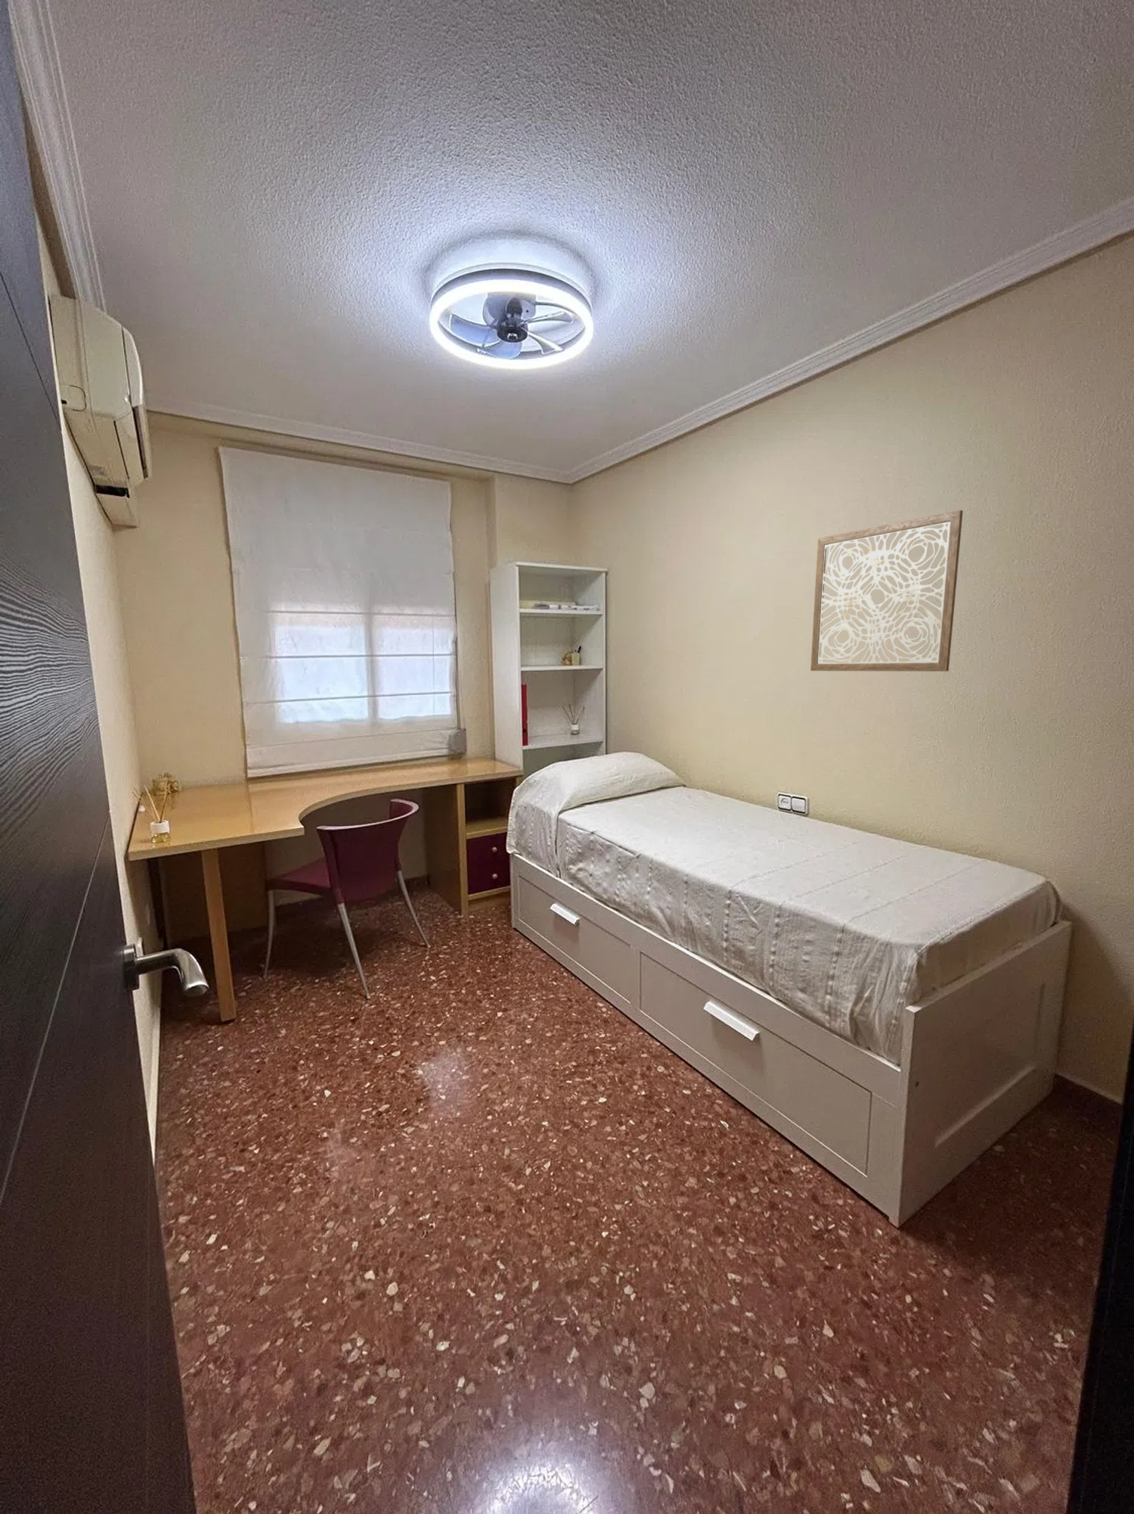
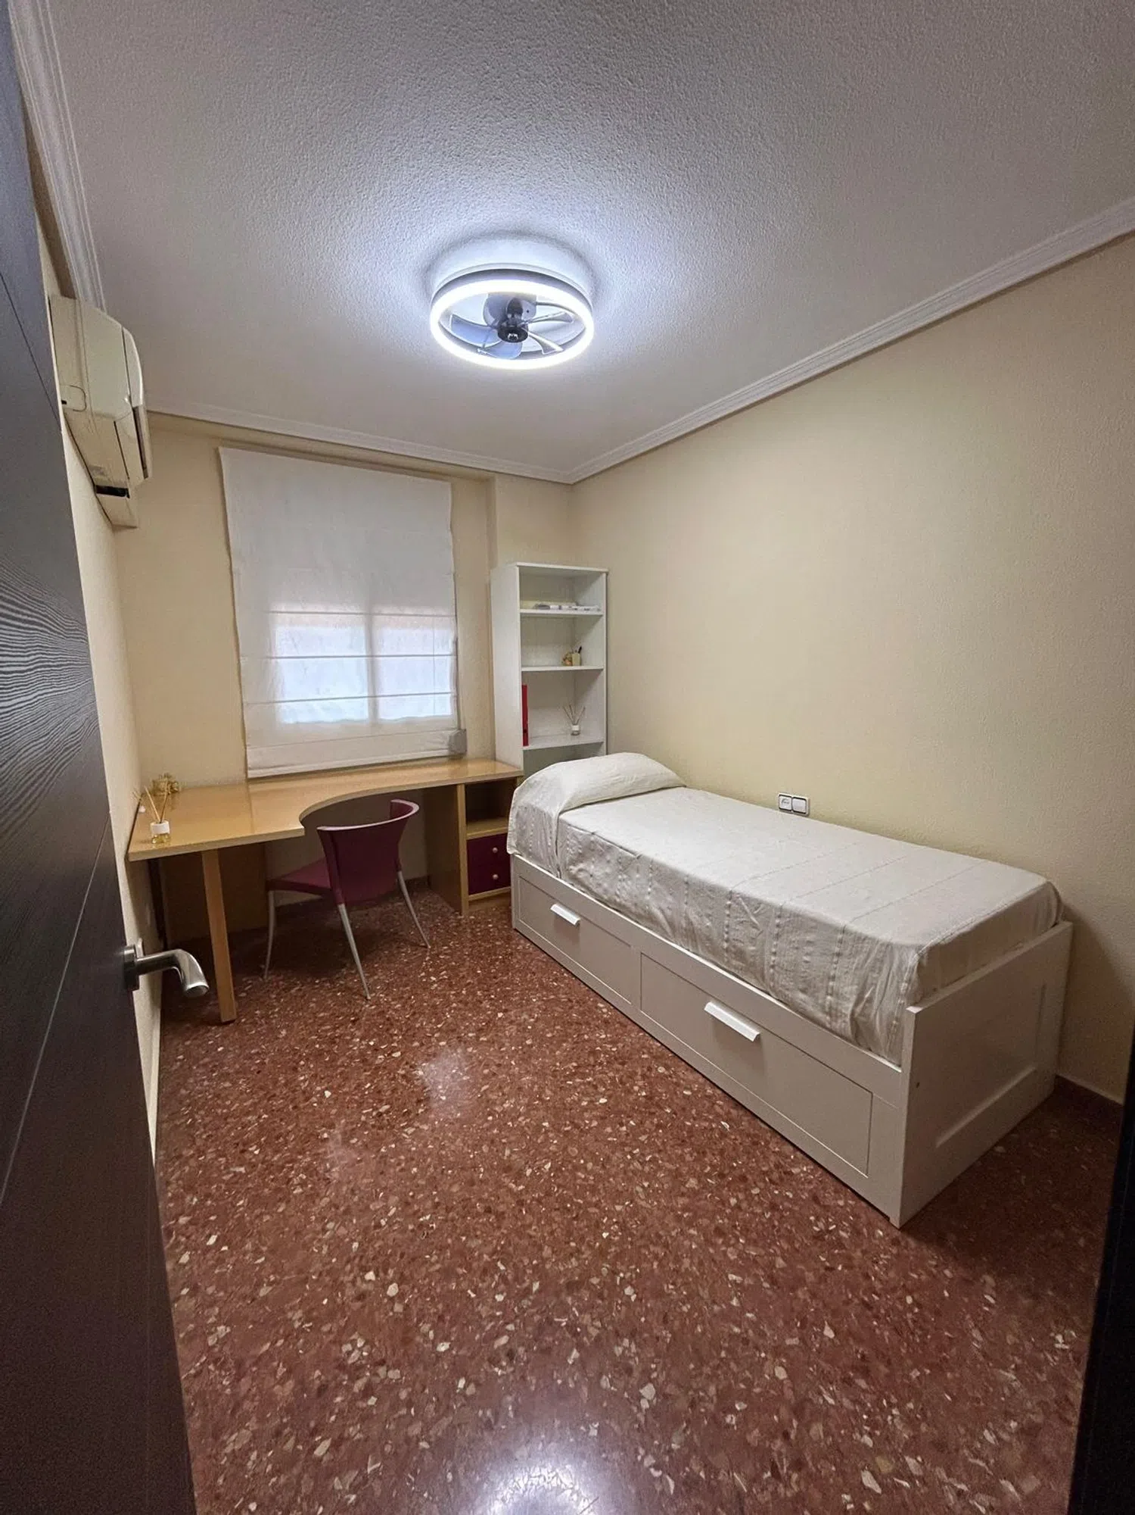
- wall art [810,509,964,672]
